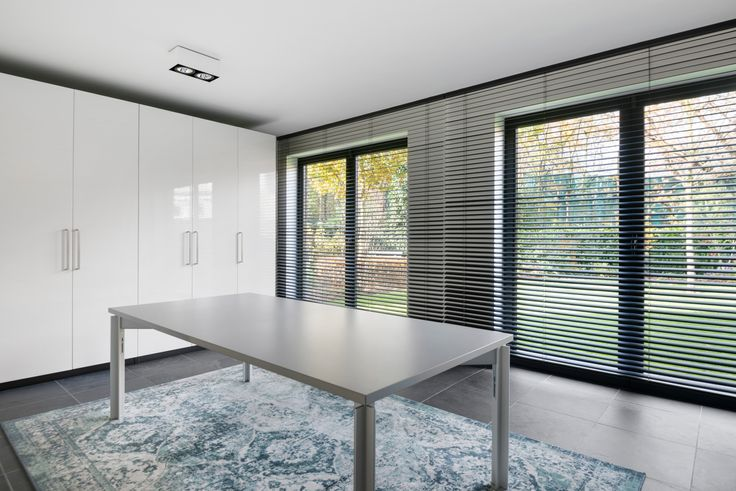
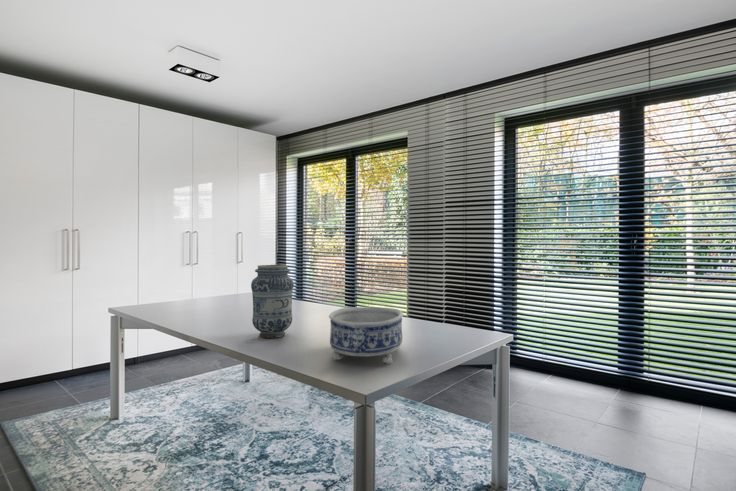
+ vase [250,264,295,339]
+ decorative bowl [328,306,404,365]
